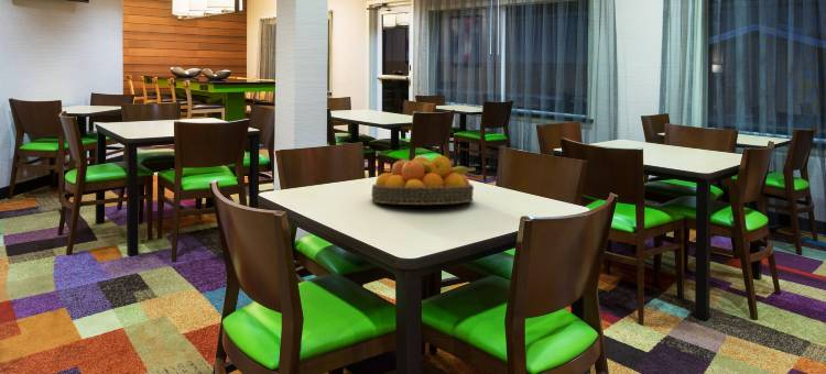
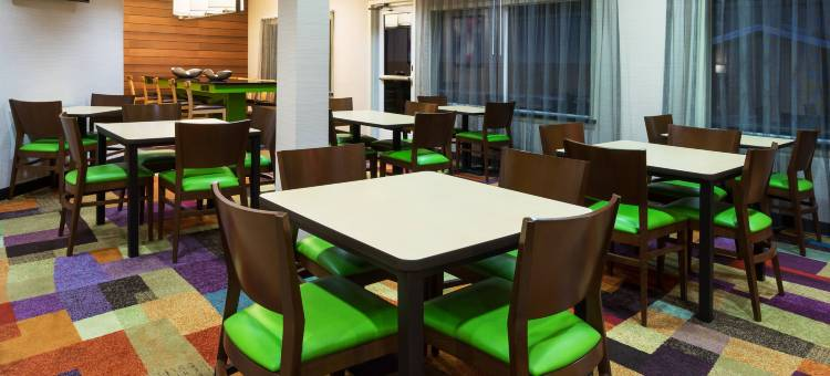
- fruit bowl [370,155,477,206]
